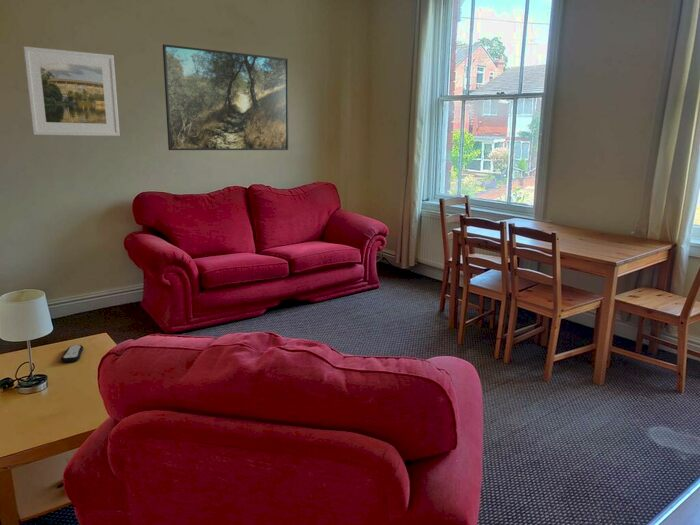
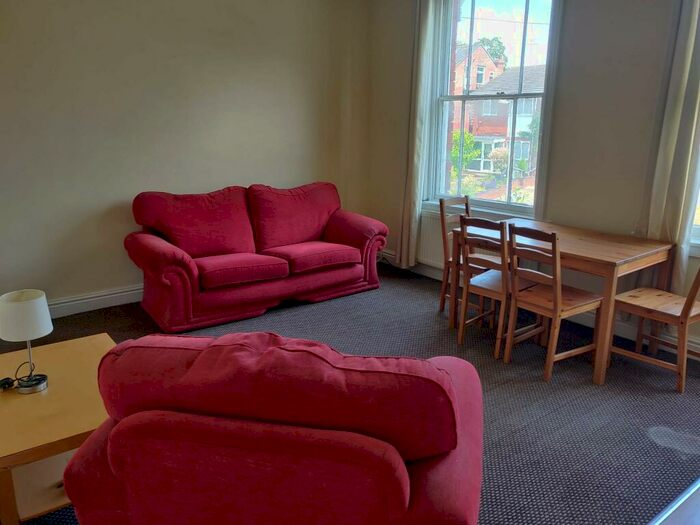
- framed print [162,43,289,151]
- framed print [22,45,121,137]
- remote control [60,344,84,363]
